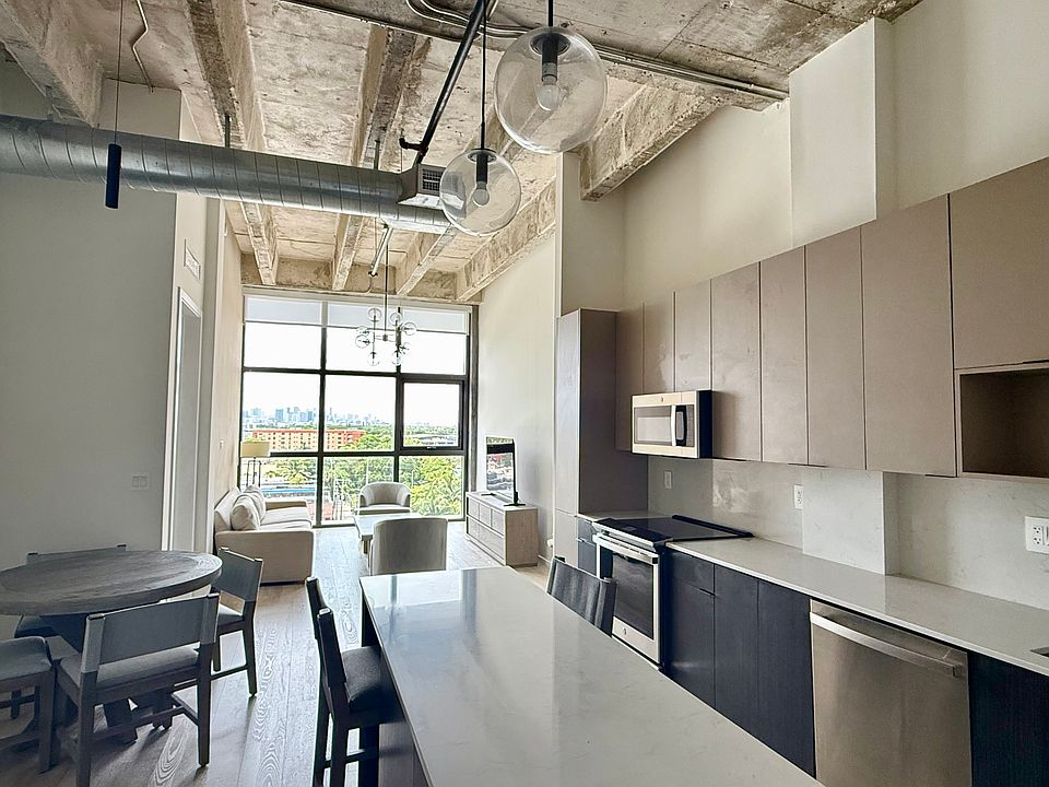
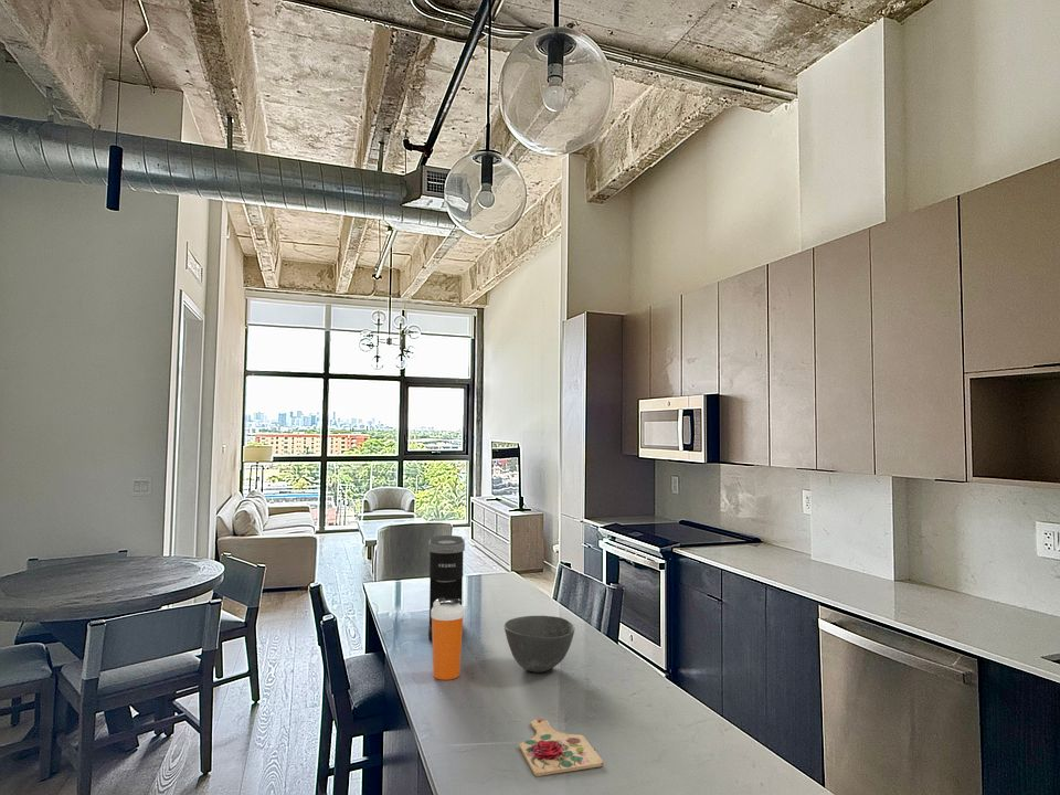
+ coffee maker [427,534,466,642]
+ shaker bottle [431,597,465,681]
+ bowl [504,615,576,674]
+ cutting board [518,718,604,777]
